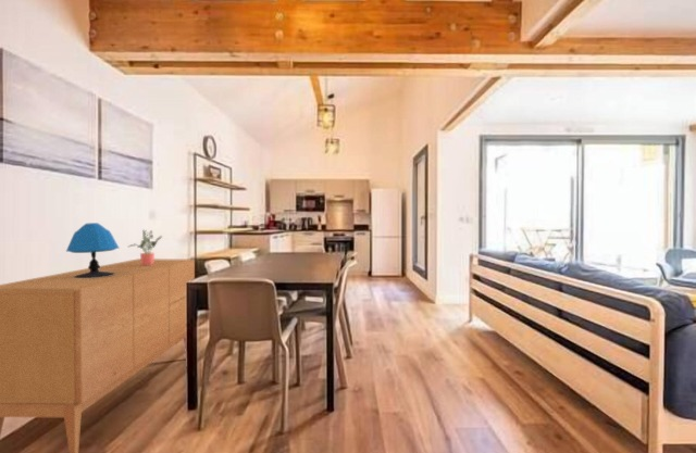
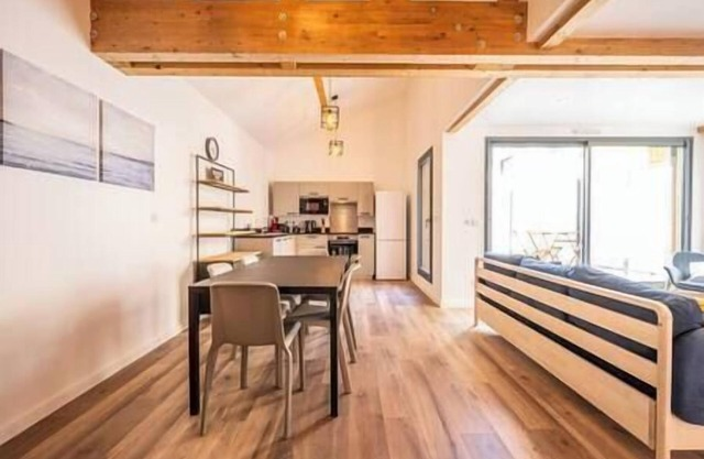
- table lamp [65,222,120,278]
- sideboard [0,257,196,453]
- potted plant [127,228,163,265]
